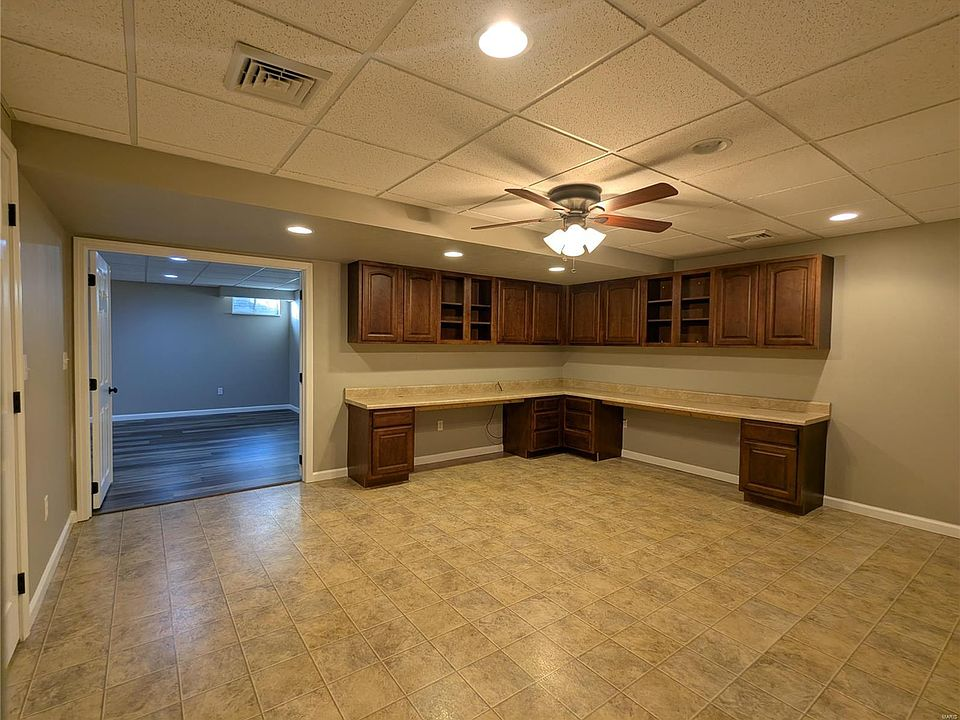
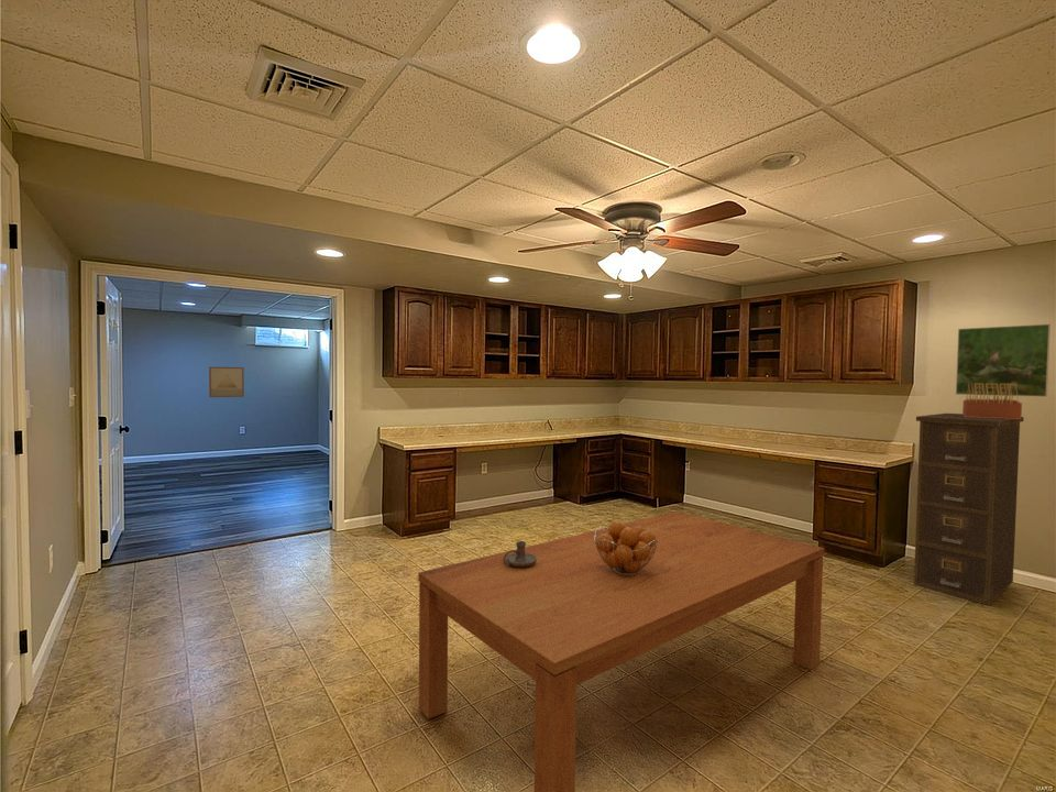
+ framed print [955,323,1052,398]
+ dining table [417,510,825,792]
+ filing cabinet [913,413,1024,606]
+ fruit basket [594,520,658,575]
+ architectural model [961,383,1023,419]
+ candle holder [504,540,537,566]
+ wall art [208,366,245,398]
